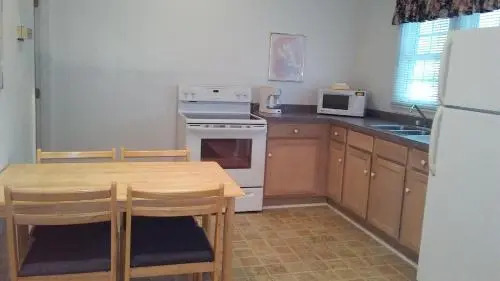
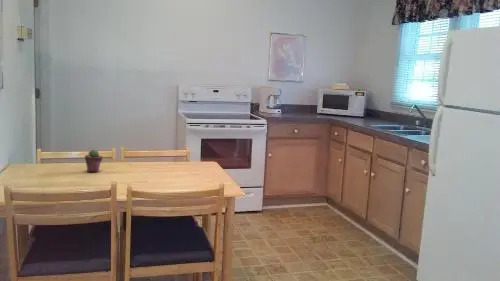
+ potted succulent [84,148,104,173]
